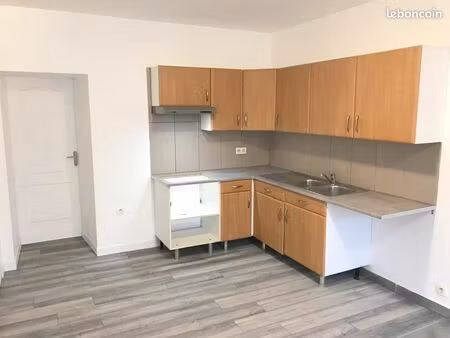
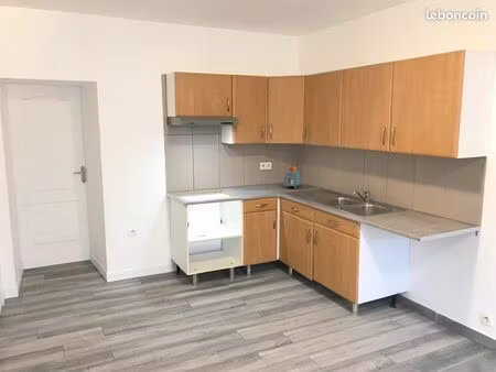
+ toaster [282,165,303,189]
